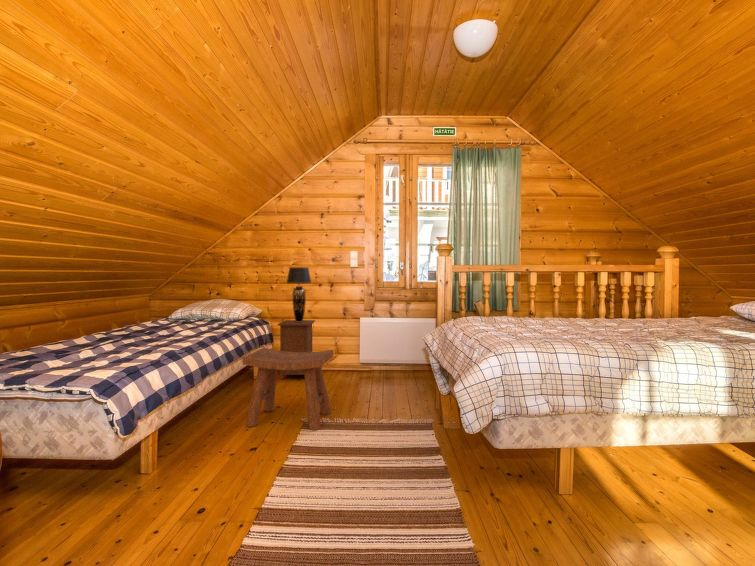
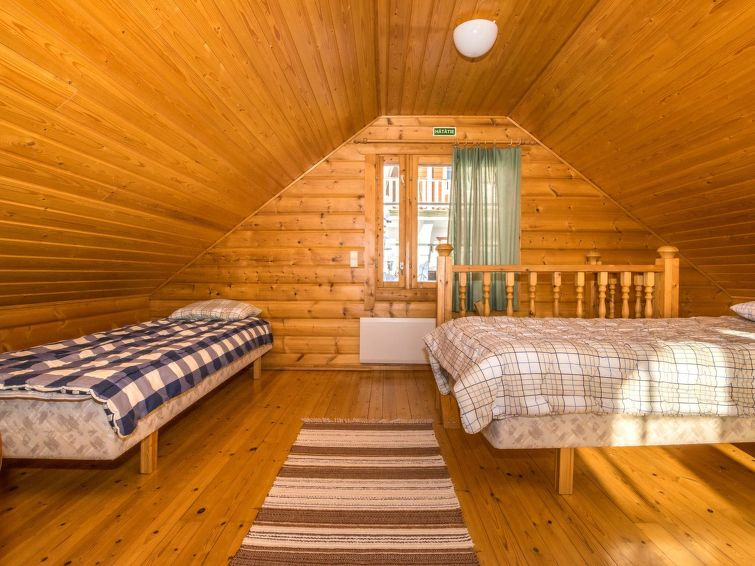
- stool [242,347,334,431]
- table lamp [286,266,312,322]
- nightstand [277,319,316,381]
